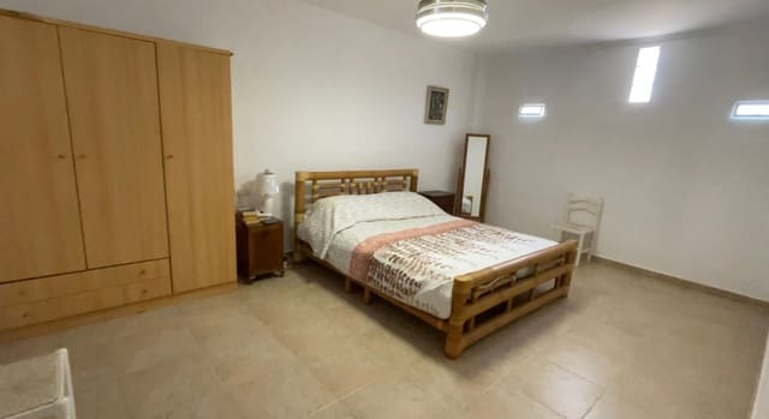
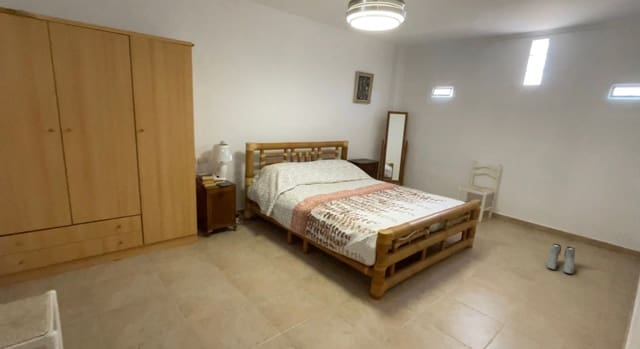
+ boots [545,243,576,275]
